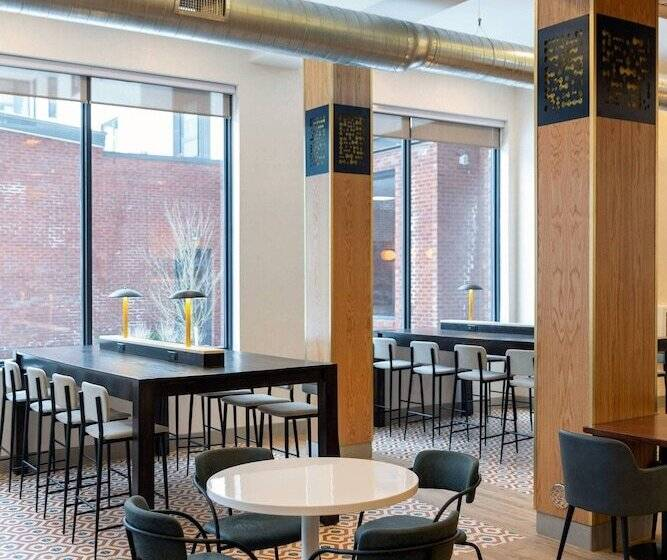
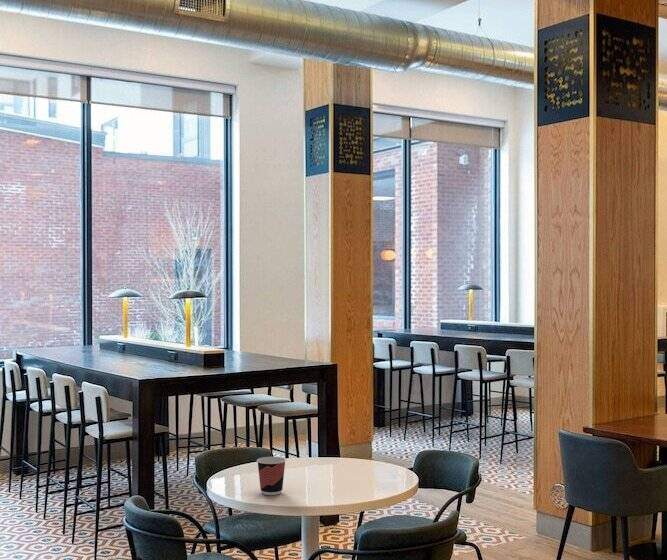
+ cup [256,456,287,496]
